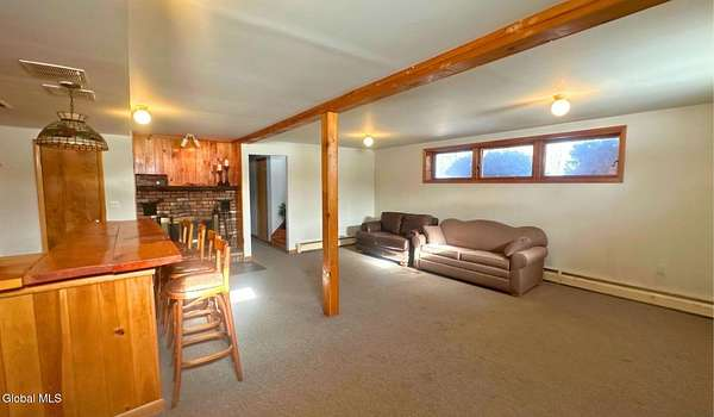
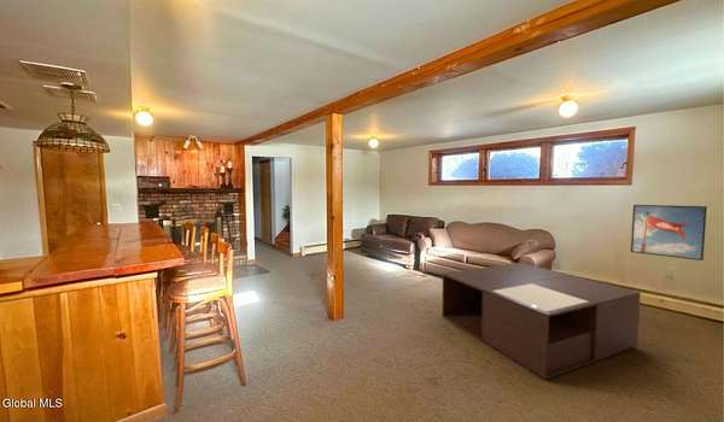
+ coffee table [440,262,642,380]
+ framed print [630,204,708,262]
